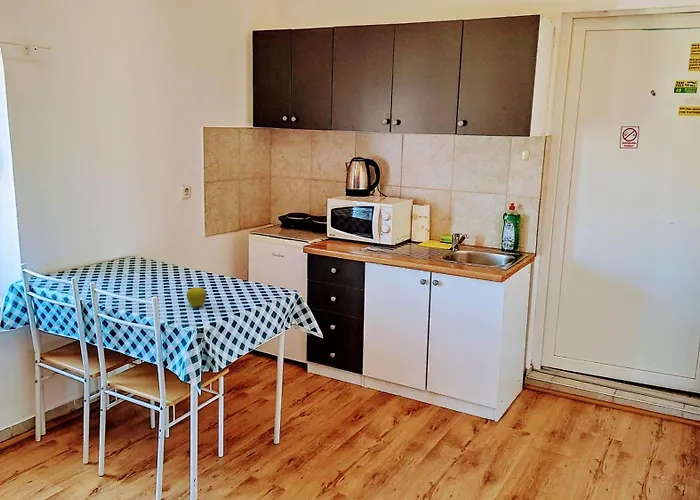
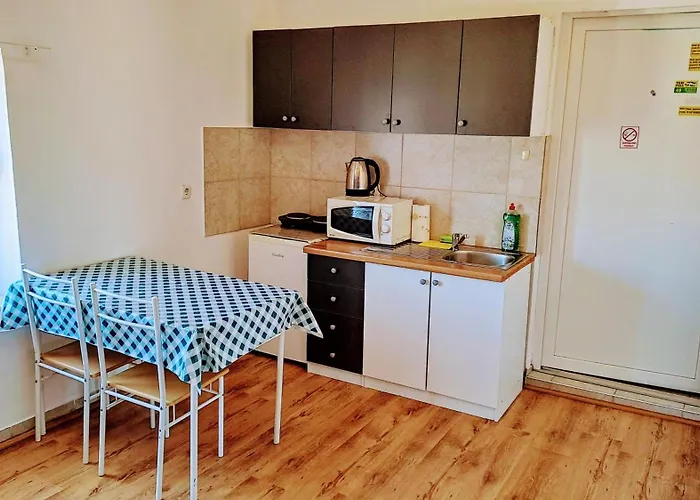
- fruit [186,286,207,308]
